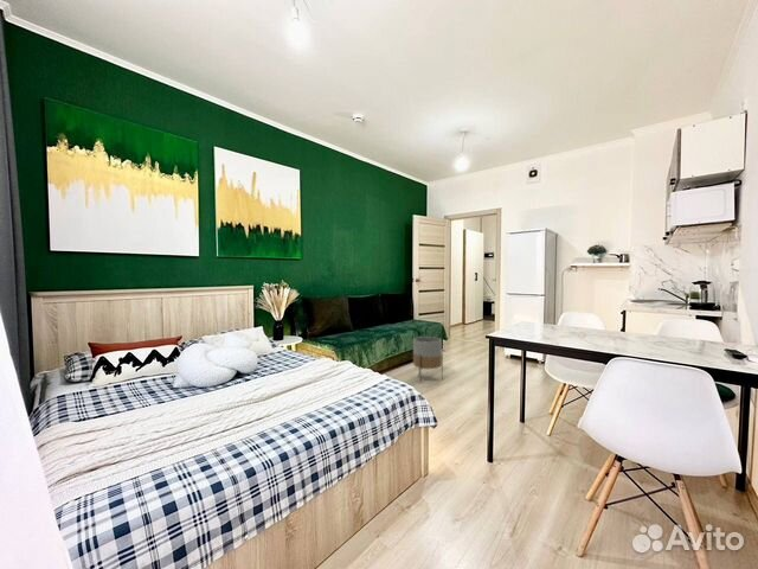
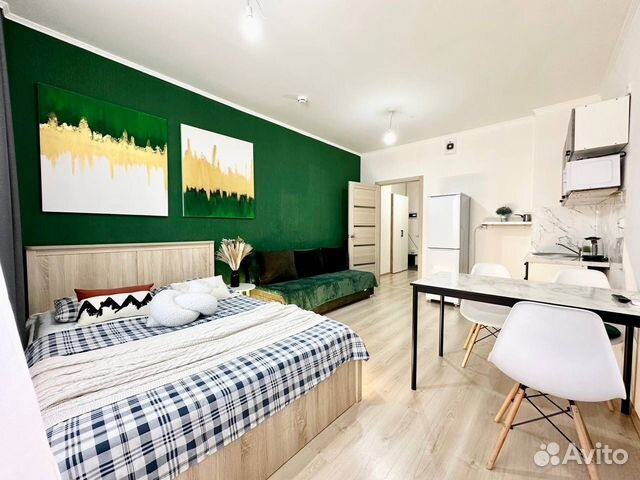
- planter [412,335,444,384]
